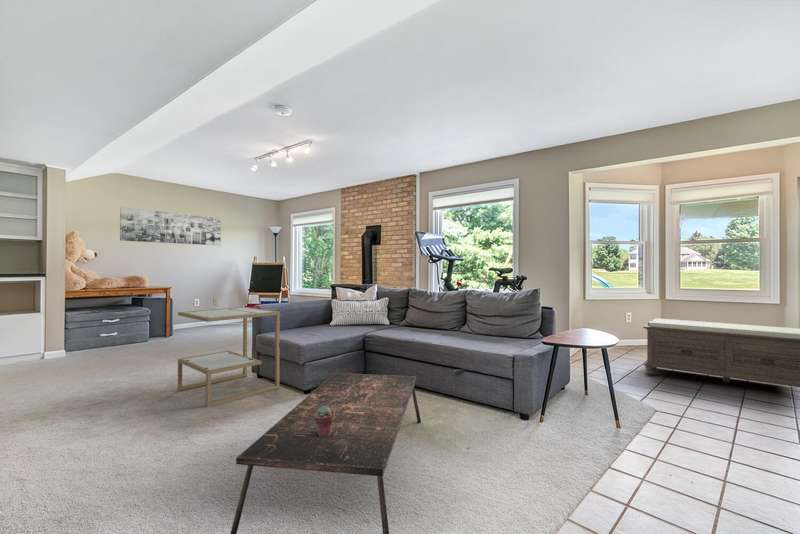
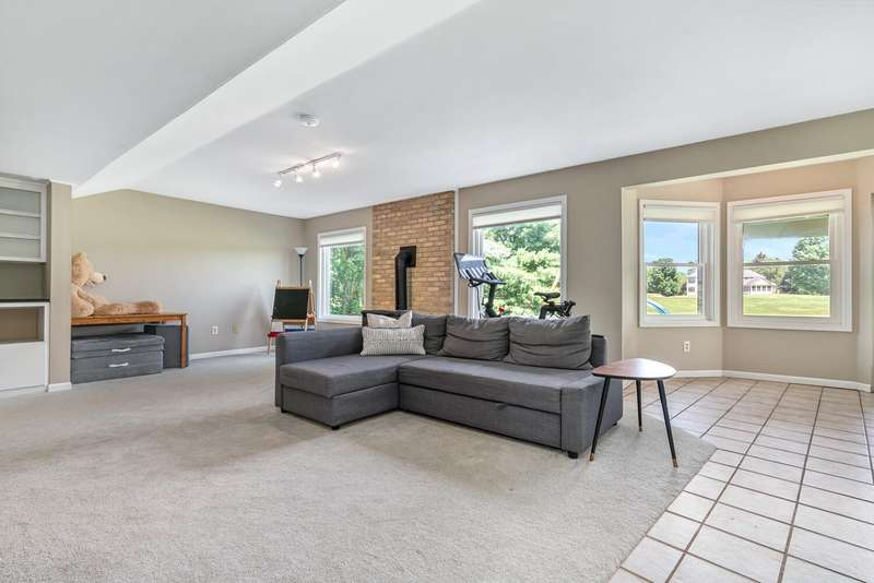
- wall art [119,206,222,246]
- bench [642,317,800,388]
- potted succulent [314,406,335,436]
- coffee table [229,372,422,534]
- side table [177,306,281,408]
